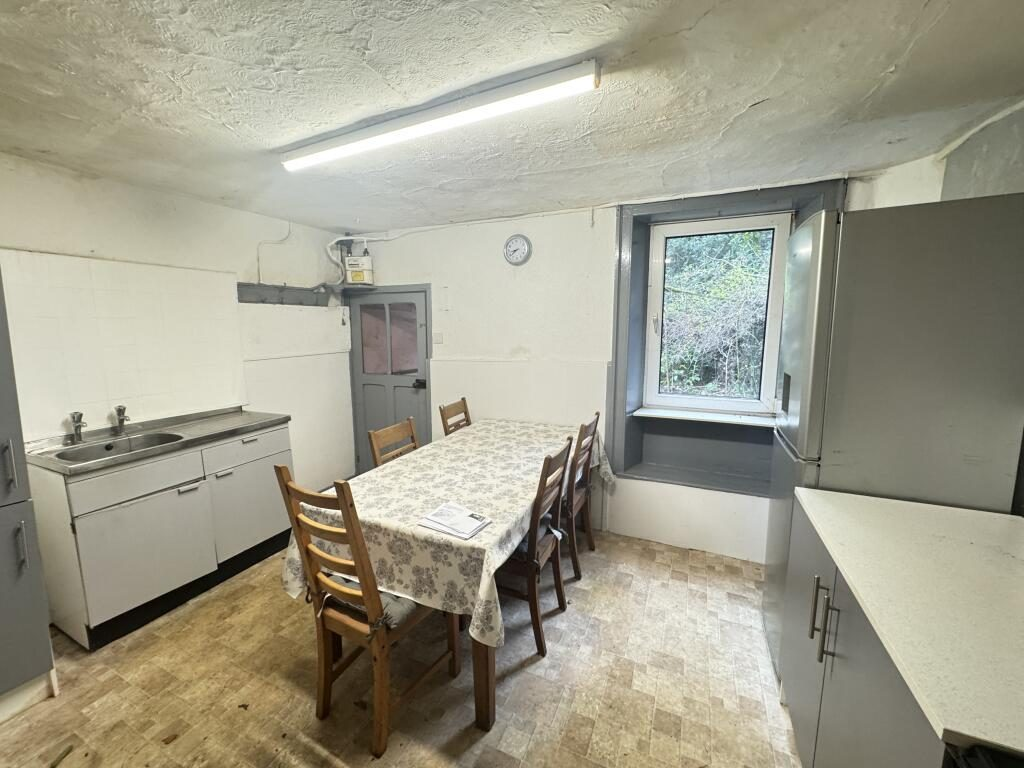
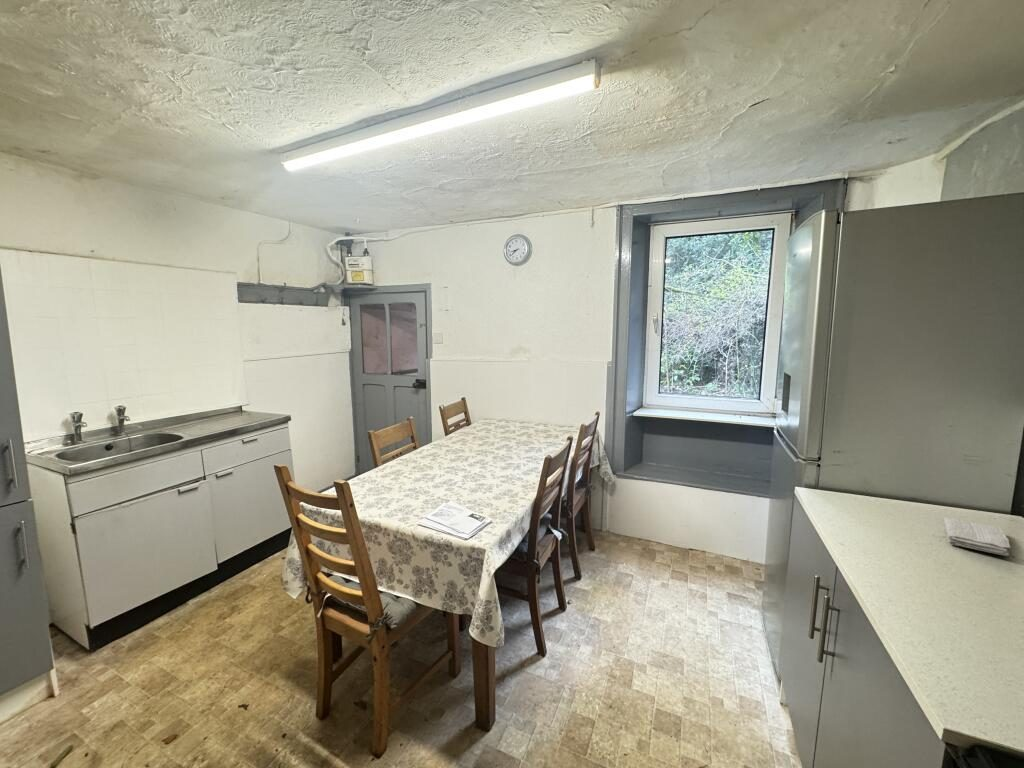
+ washcloth [941,517,1012,557]
